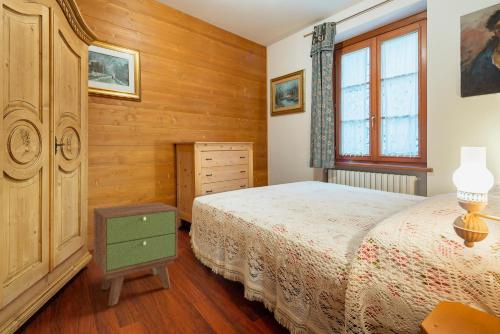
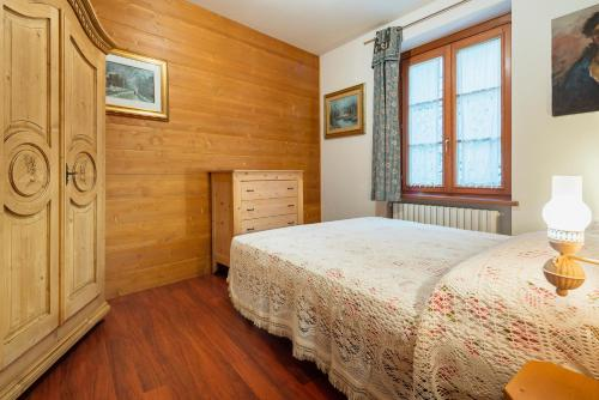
- nightstand [93,202,179,307]
